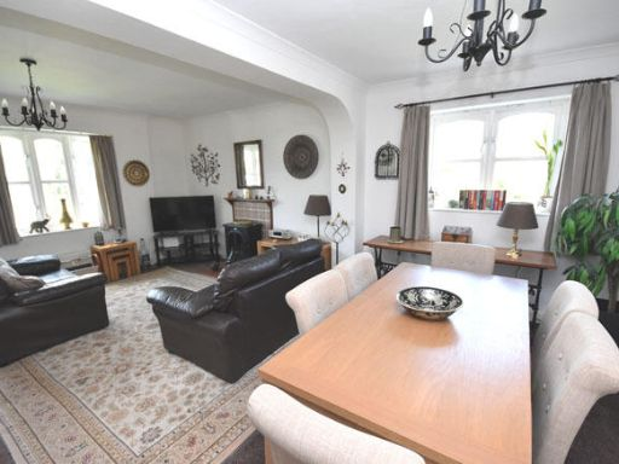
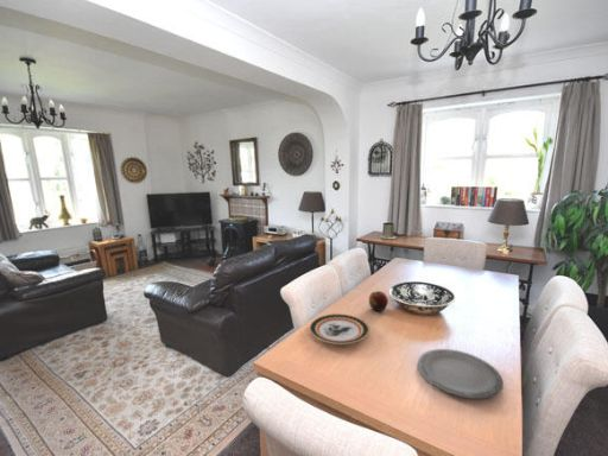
+ plate [308,312,370,346]
+ plate [417,348,505,400]
+ apple [368,290,390,312]
